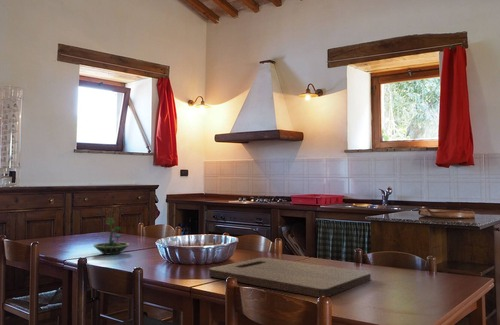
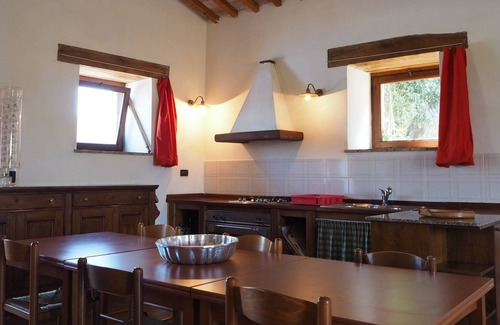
- terrarium [92,217,130,256]
- cutting board [208,256,372,298]
